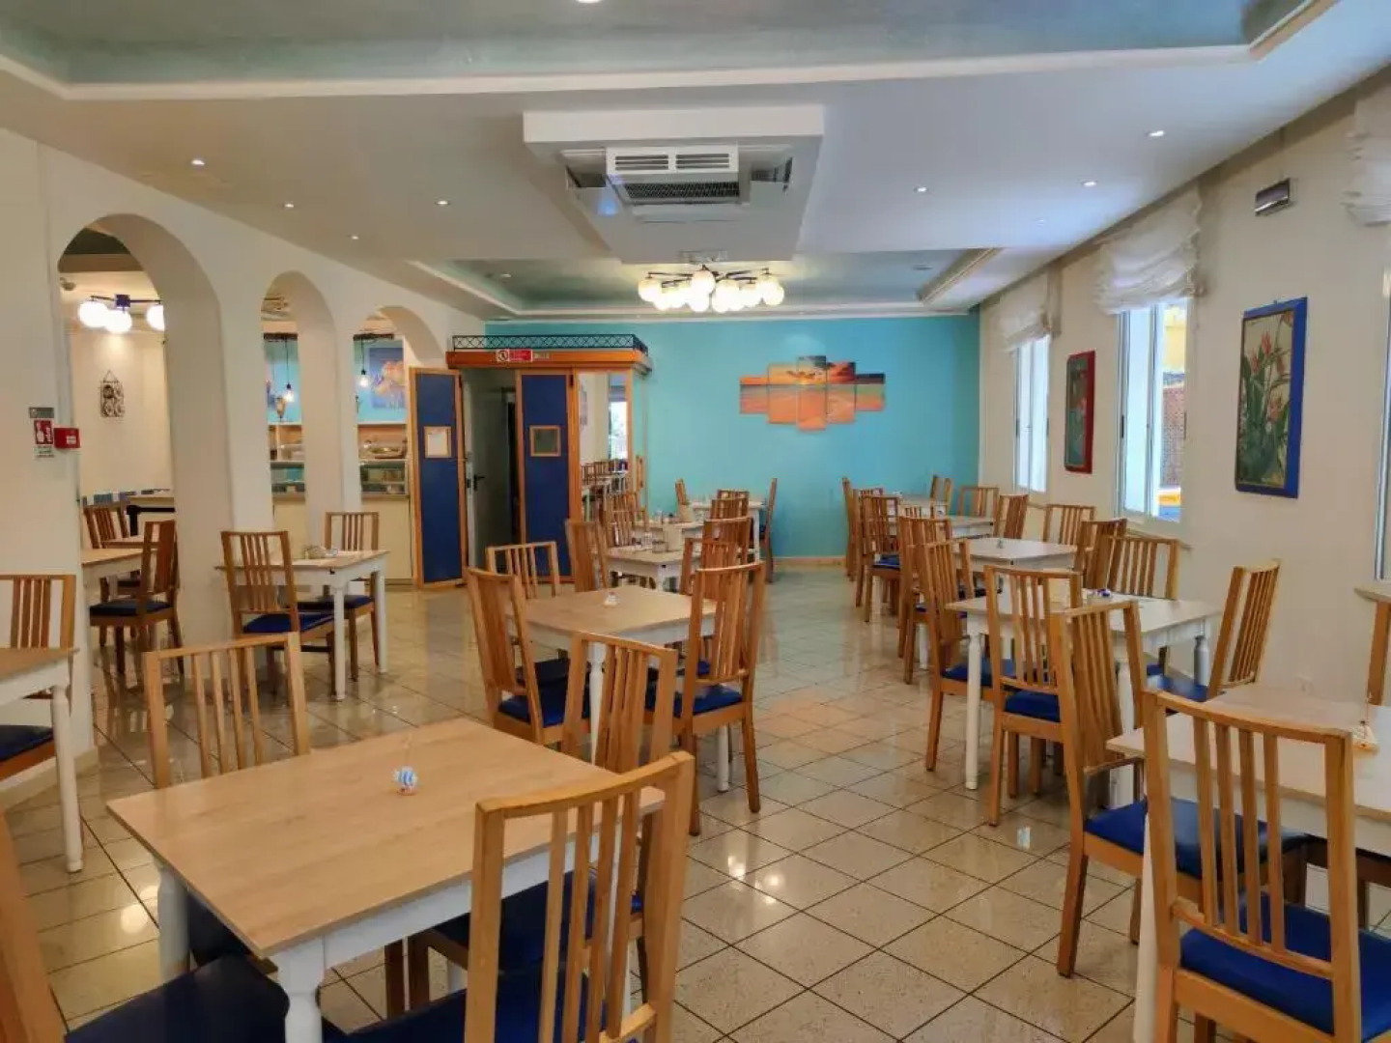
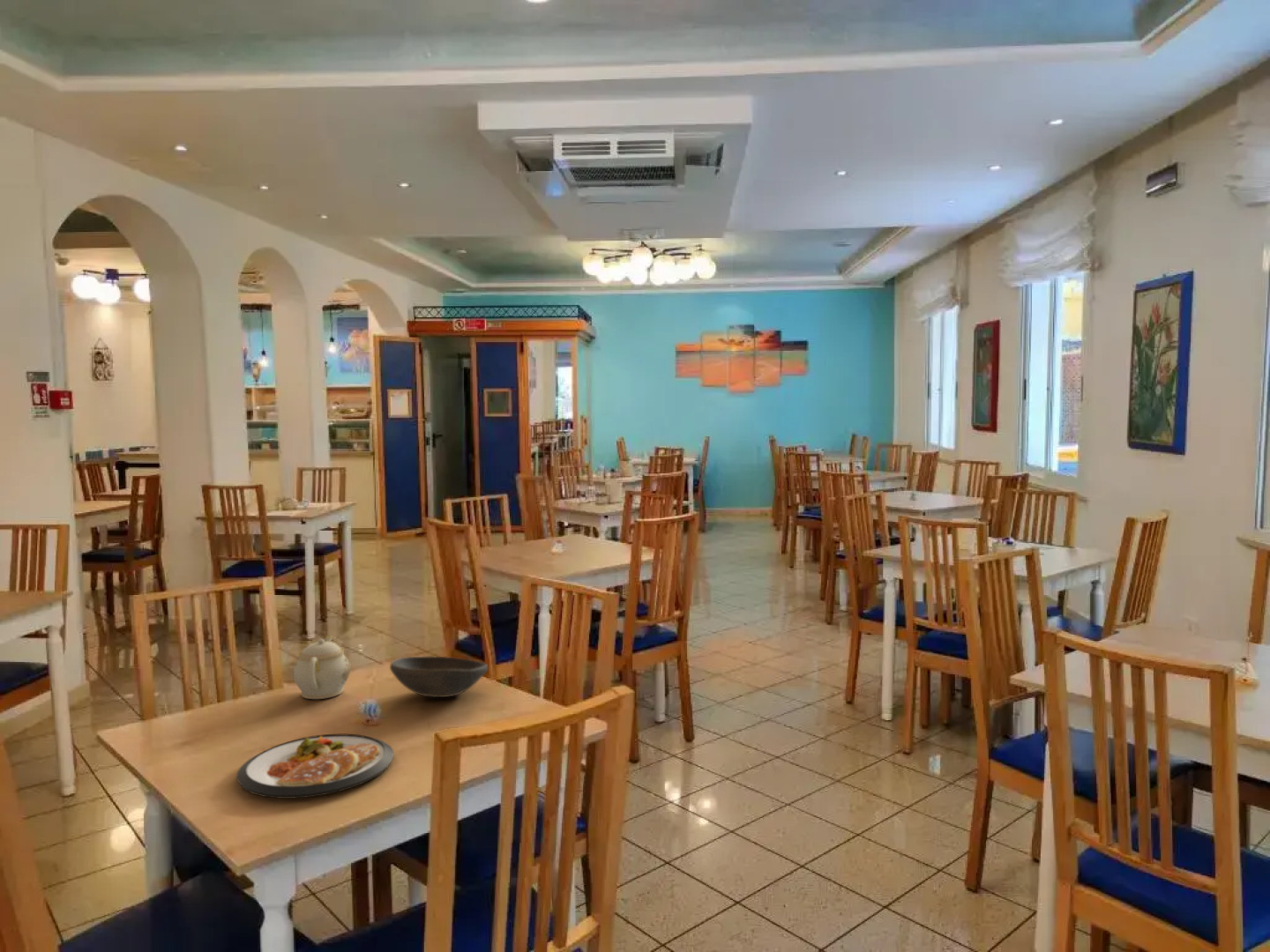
+ dish [235,733,394,800]
+ bowl [389,655,489,698]
+ teapot [291,635,352,700]
